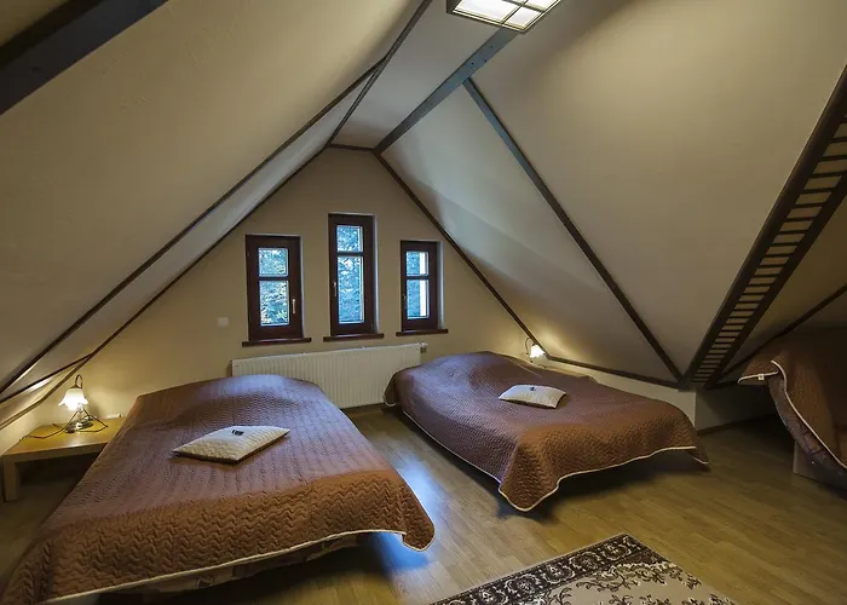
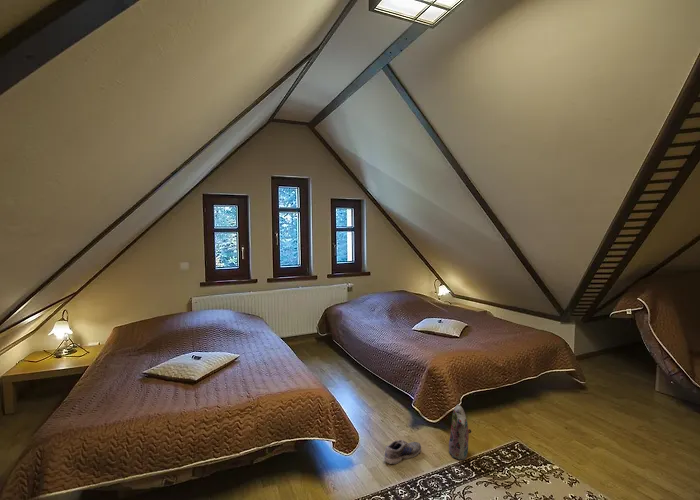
+ plush toy [448,403,472,461]
+ shoe [382,439,422,465]
